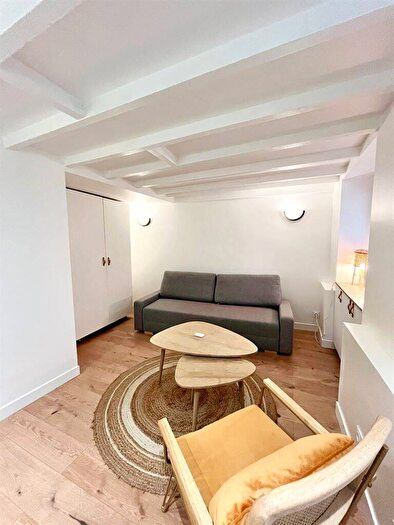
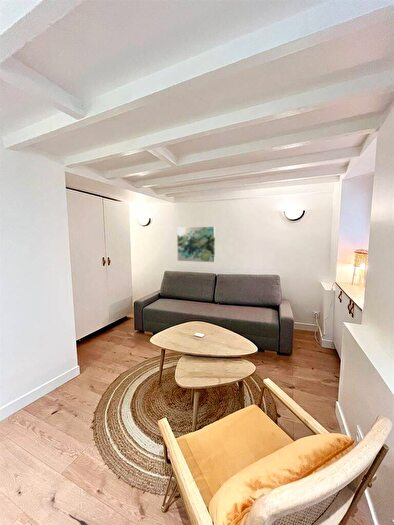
+ wall art [176,226,216,263]
